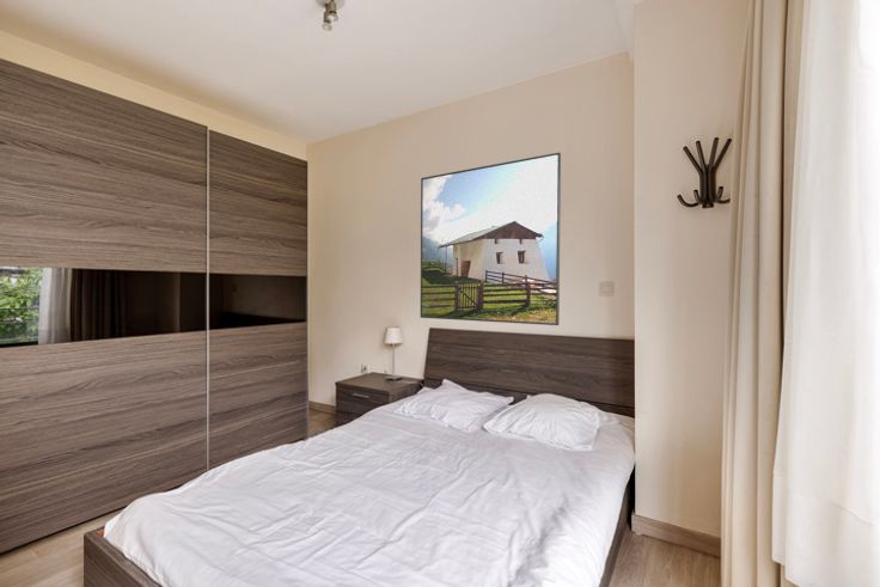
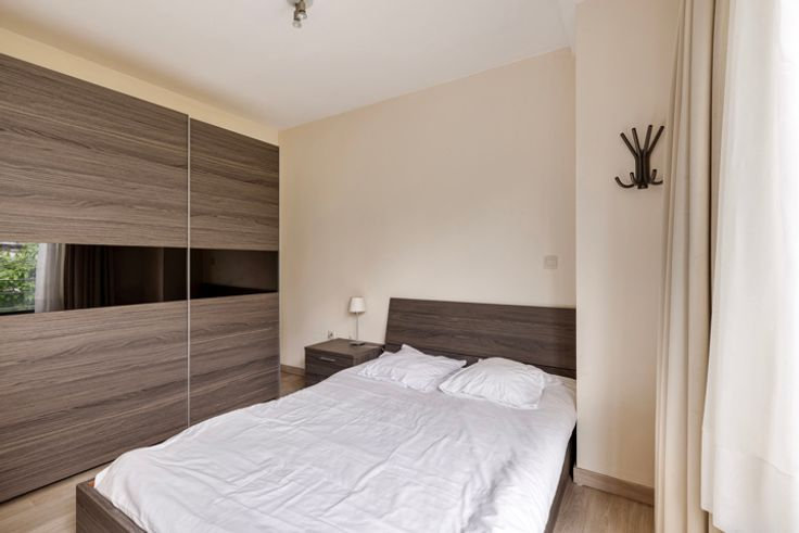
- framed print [420,152,562,326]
